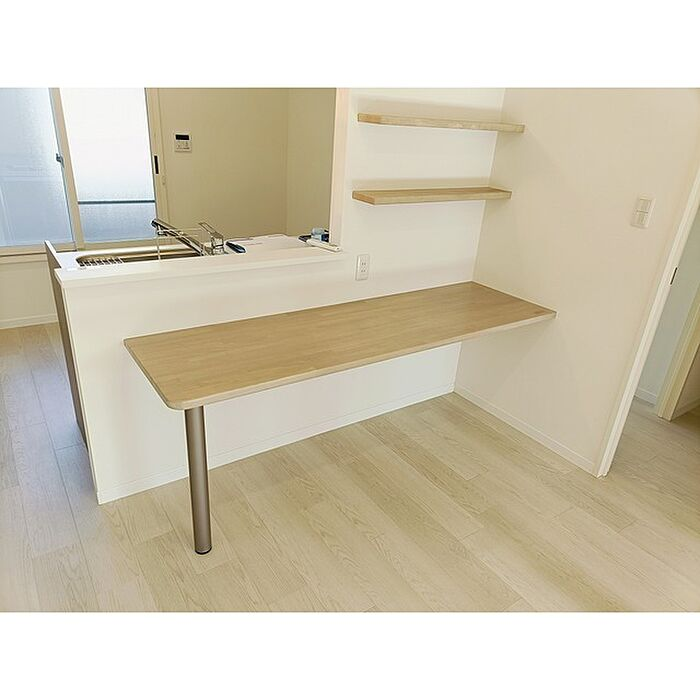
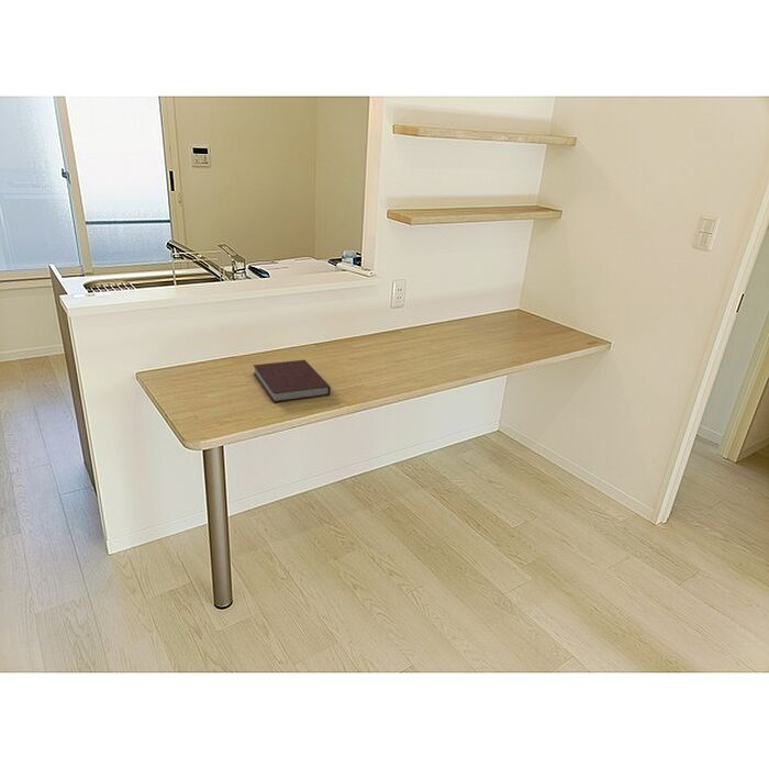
+ notebook [252,359,332,403]
